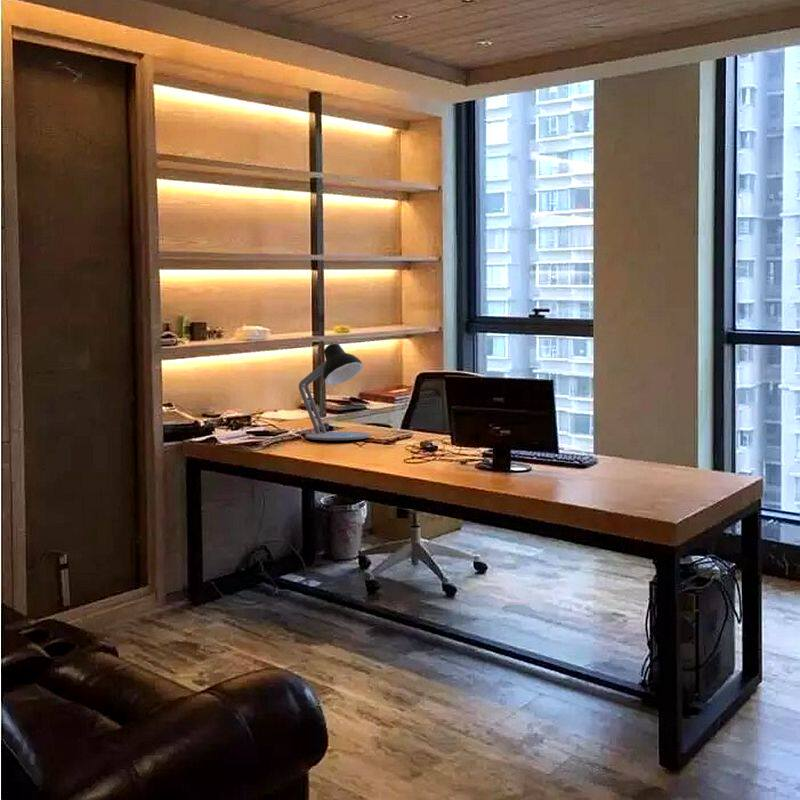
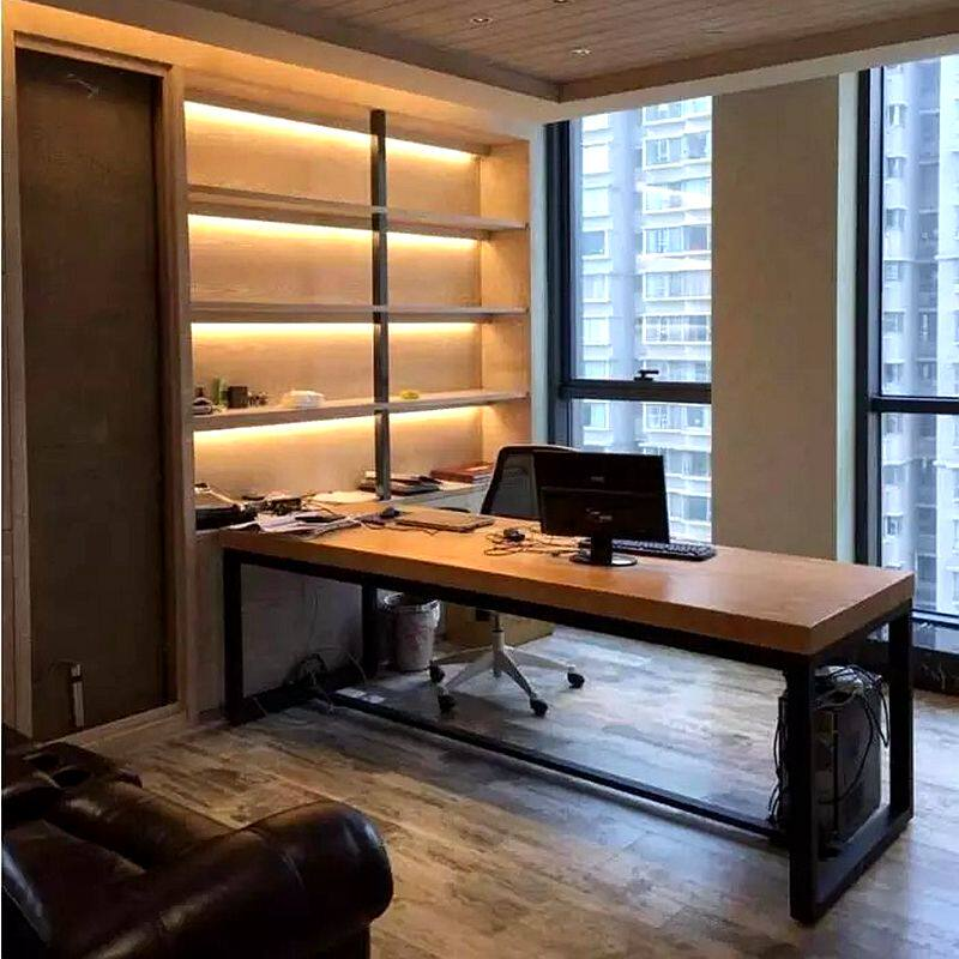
- desk lamp [298,343,371,441]
